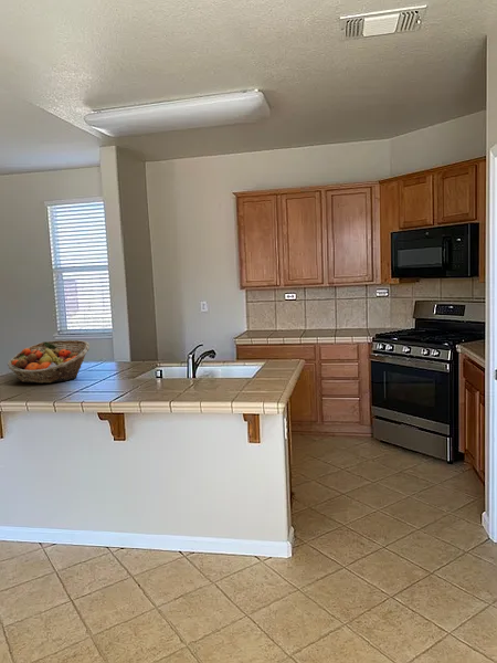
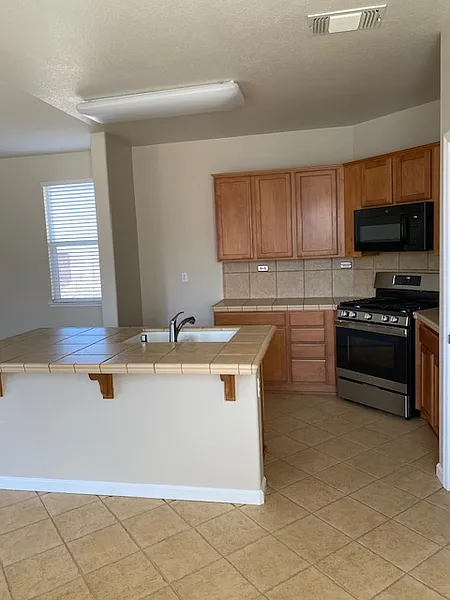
- fruit basket [7,339,91,385]
